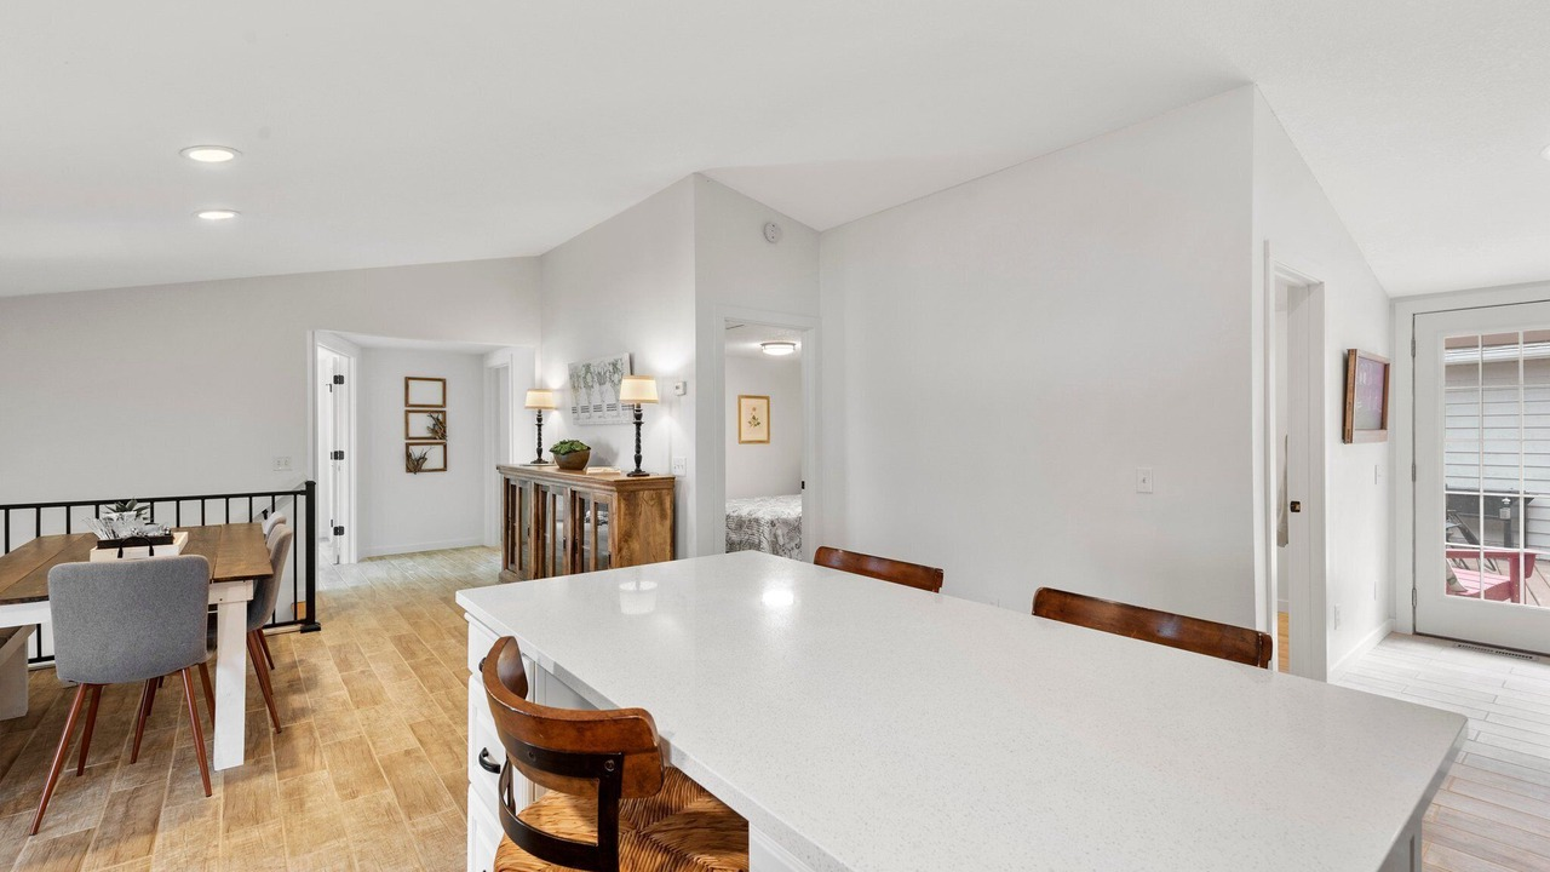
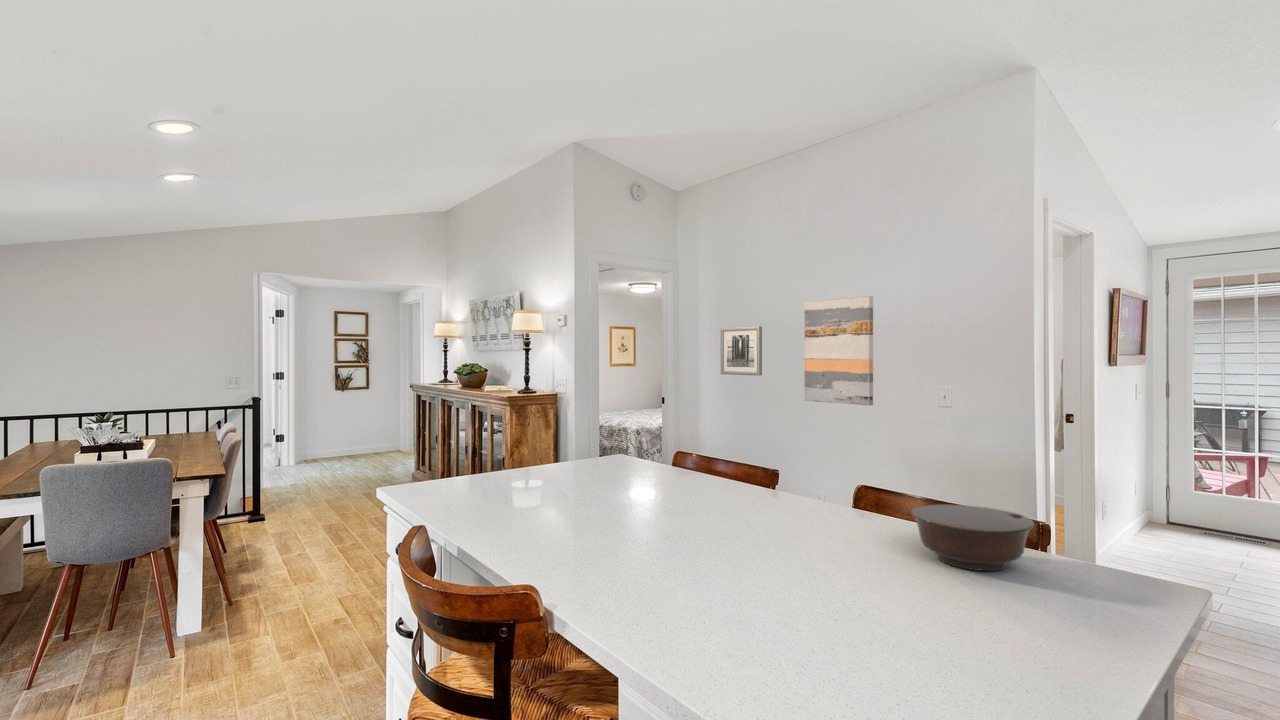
+ bowl [910,504,1035,572]
+ wall art [720,325,763,377]
+ wall art [803,295,874,406]
